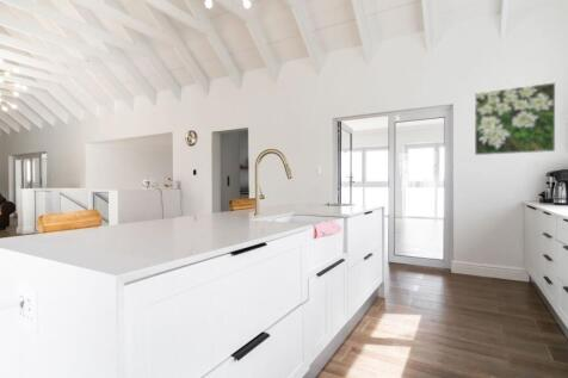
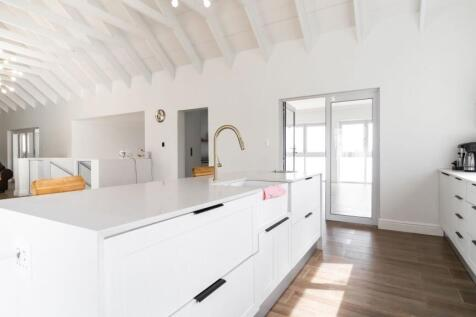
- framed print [474,81,556,156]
